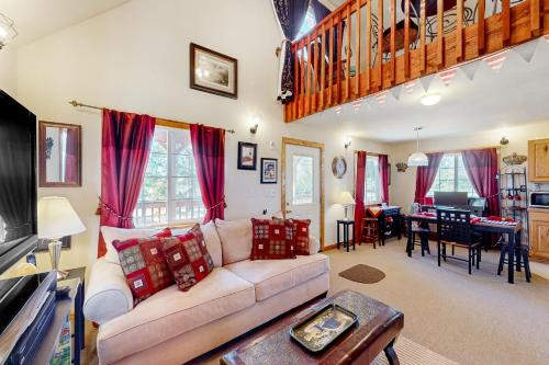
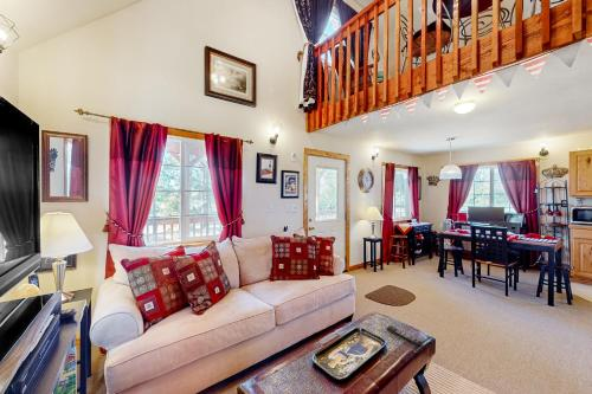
+ remote control [385,324,423,347]
